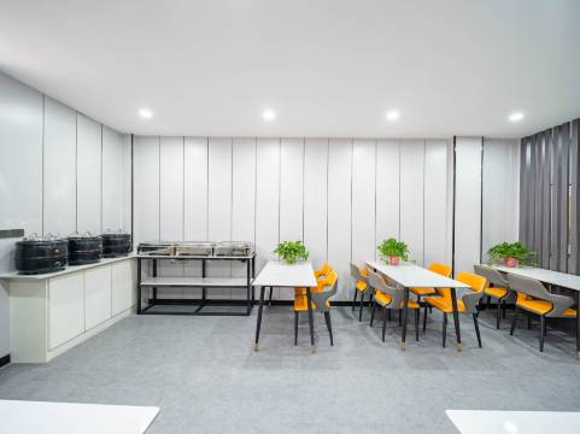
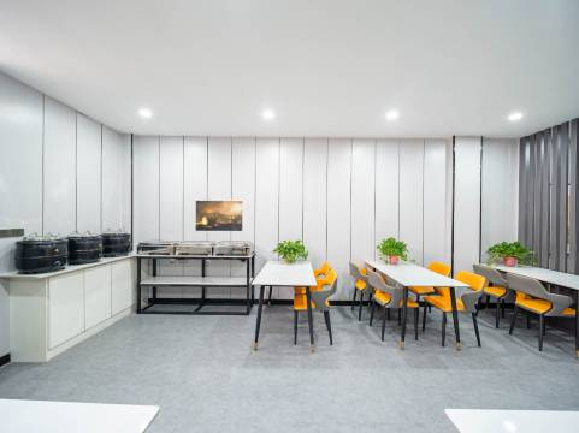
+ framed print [194,198,244,232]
